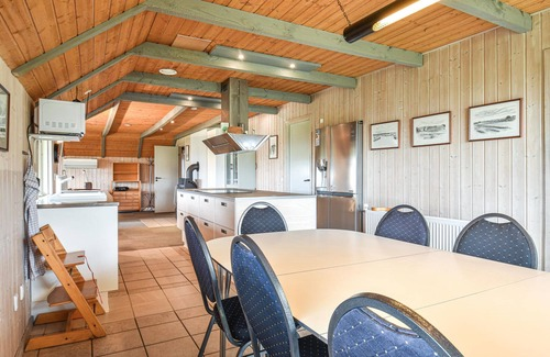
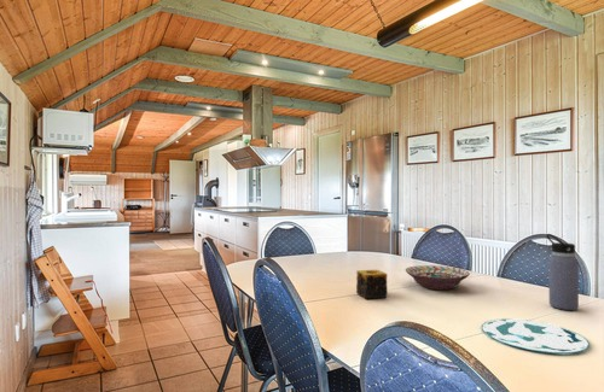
+ candle [355,269,389,300]
+ decorative bowl [405,264,471,291]
+ water bottle [545,233,580,311]
+ plate [481,317,591,355]
